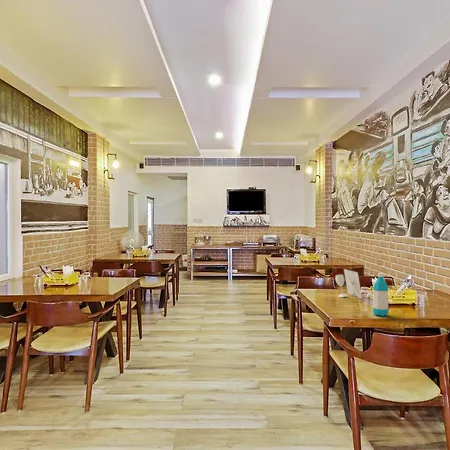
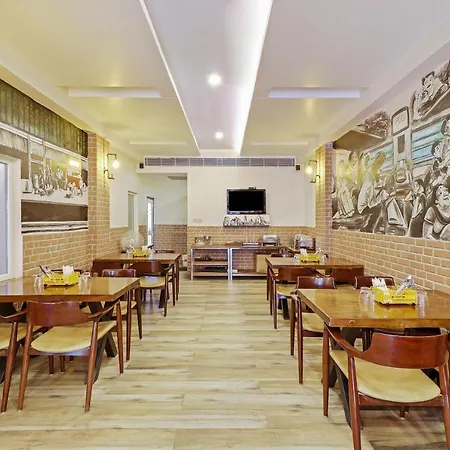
- water bottle [372,272,389,317]
- glass [335,268,363,300]
